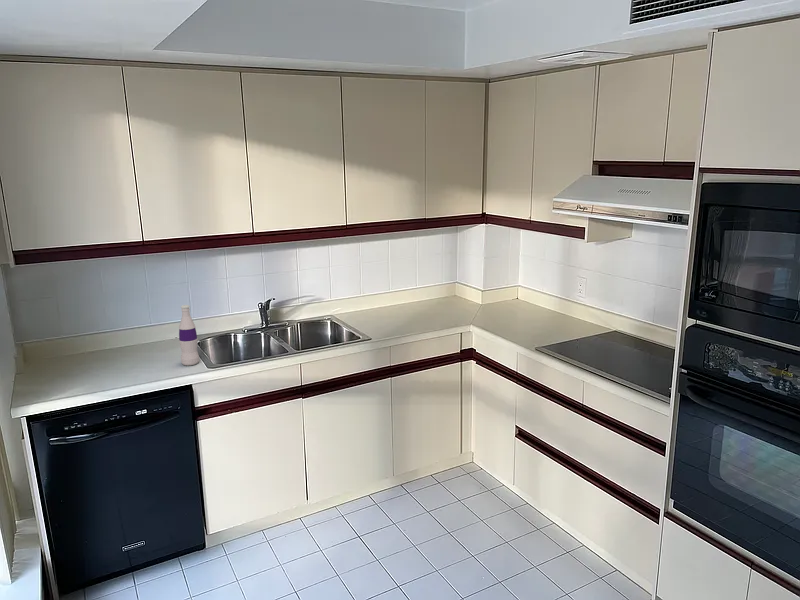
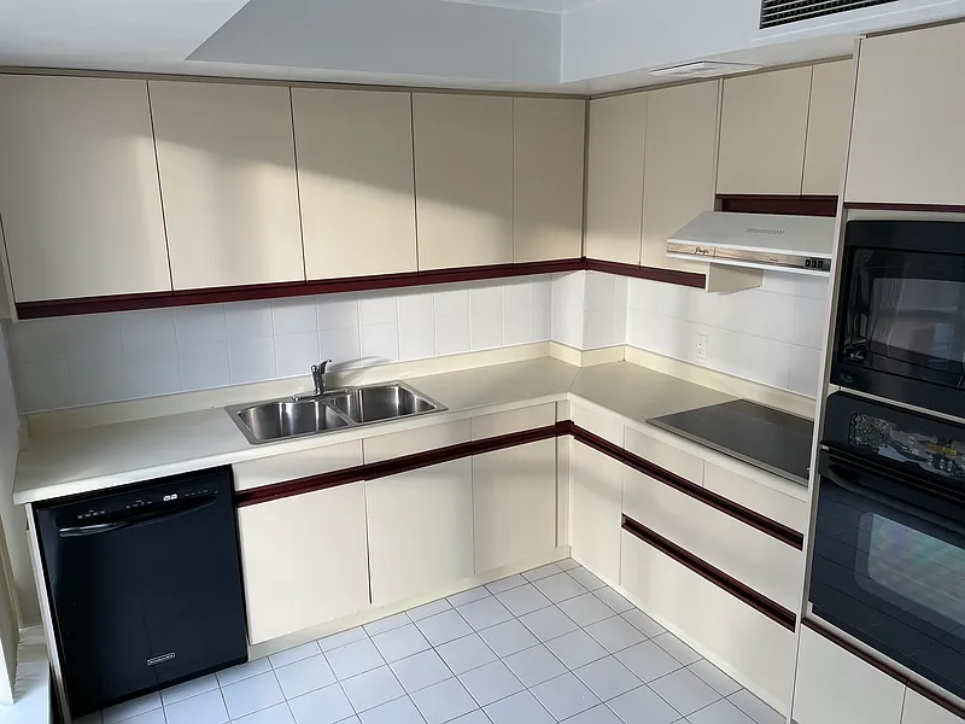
- bottle [178,304,200,366]
